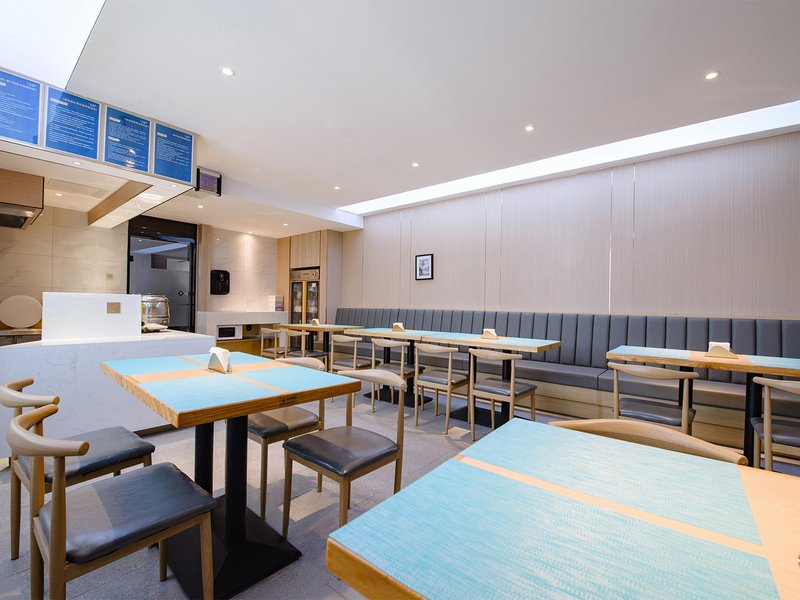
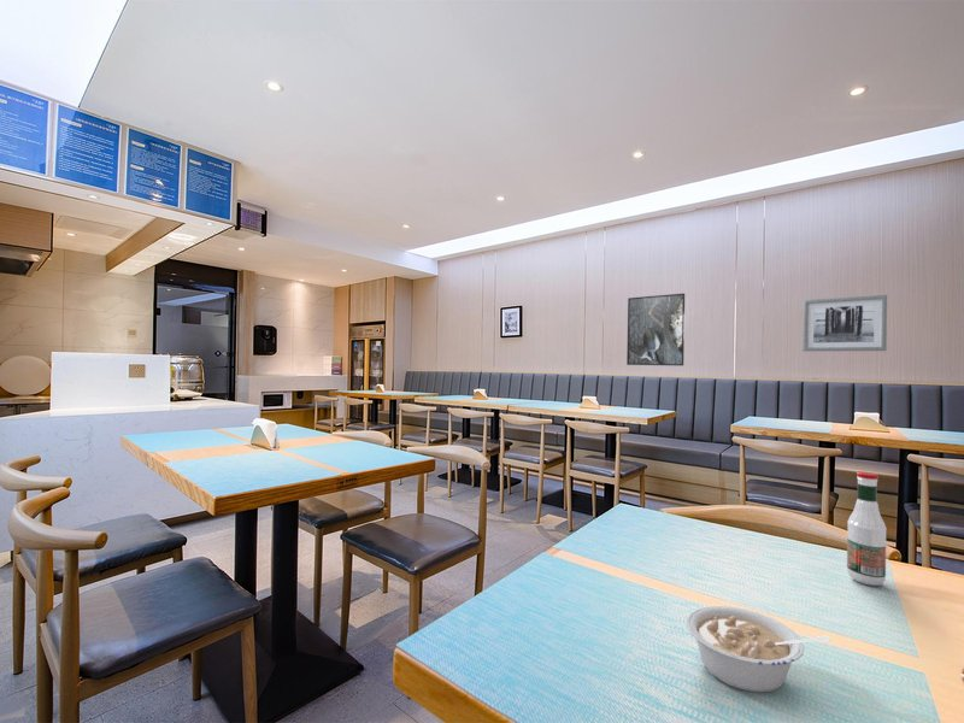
+ tabasco sauce [846,471,888,587]
+ legume [686,605,831,693]
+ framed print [625,293,686,366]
+ wall art [801,294,888,352]
